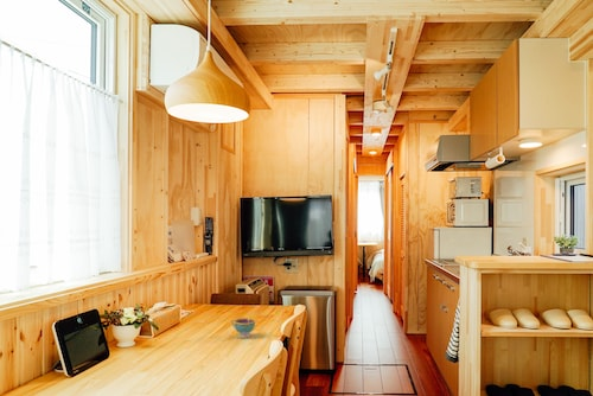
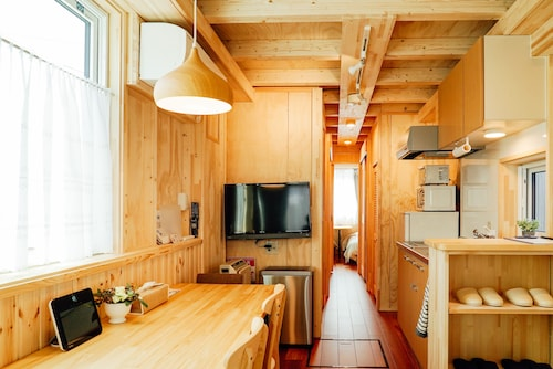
- teacup [230,317,256,339]
